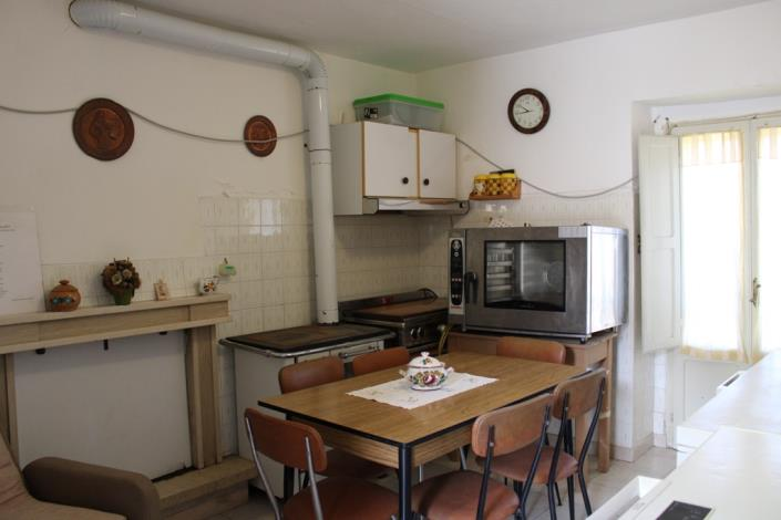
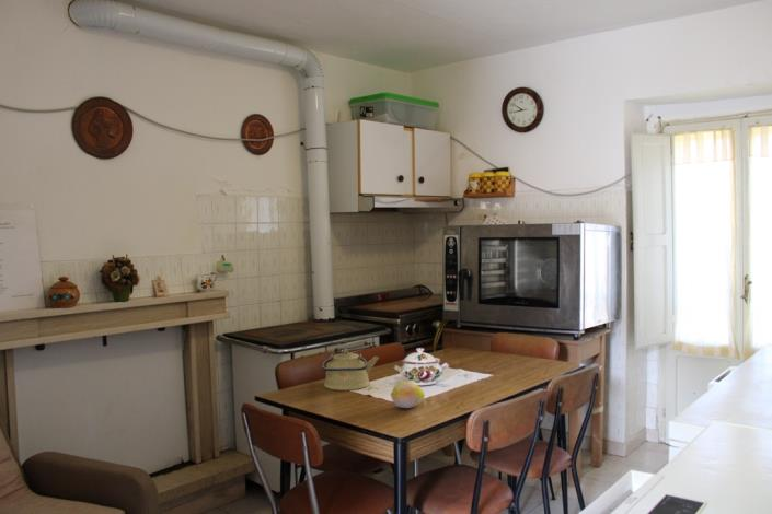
+ fruit [390,381,426,409]
+ kettle [321,348,380,392]
